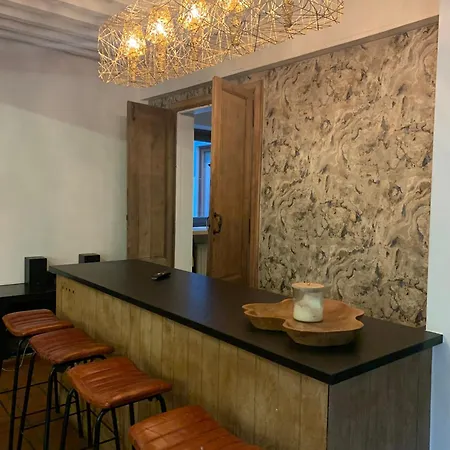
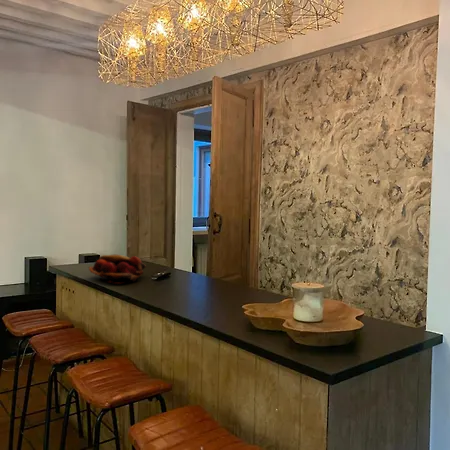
+ fruit basket [87,254,147,285]
